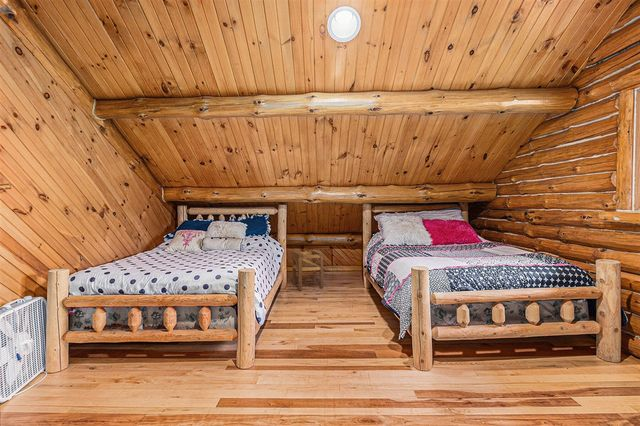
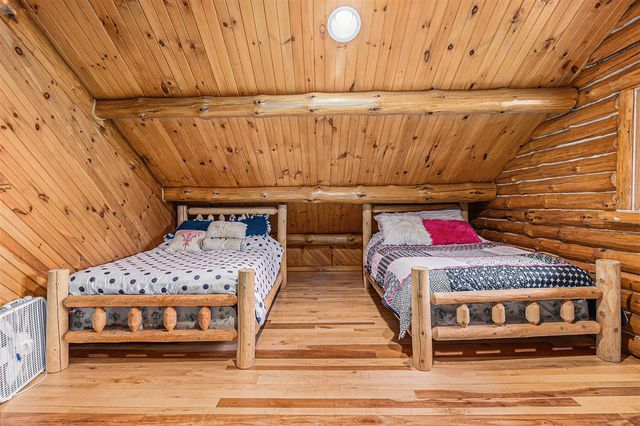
- stool [291,249,324,291]
